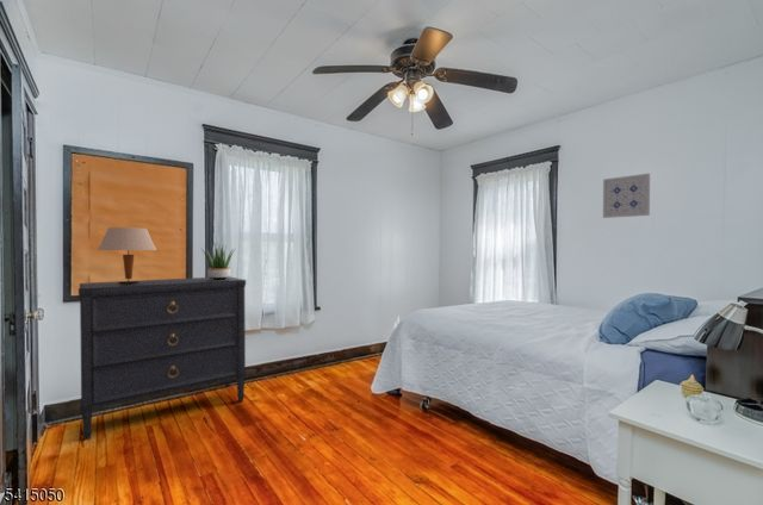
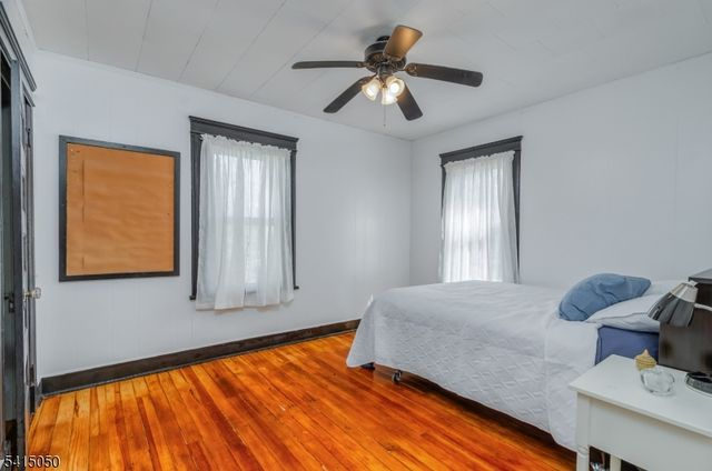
- dresser [77,275,247,442]
- wall art [602,173,651,219]
- table lamp [97,226,157,285]
- potted plant [200,242,237,280]
